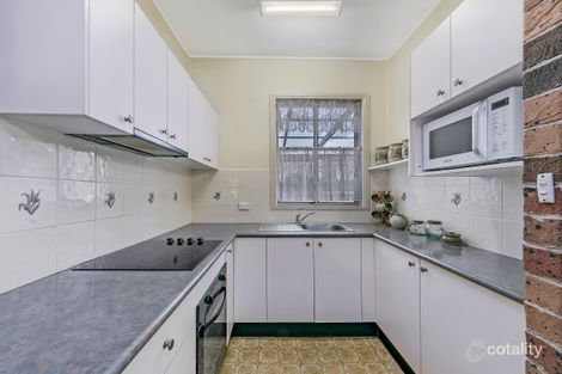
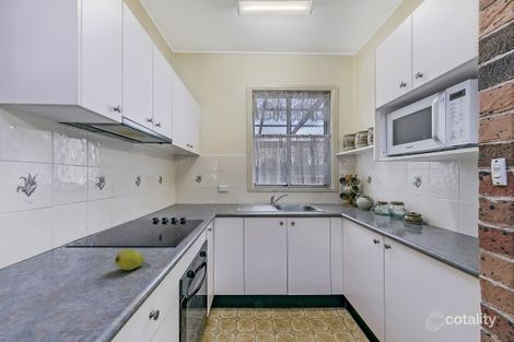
+ fruit [114,248,151,271]
